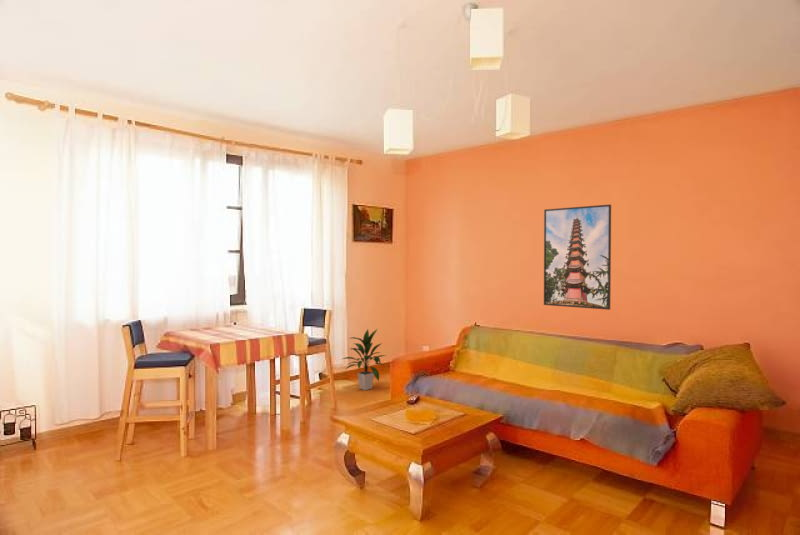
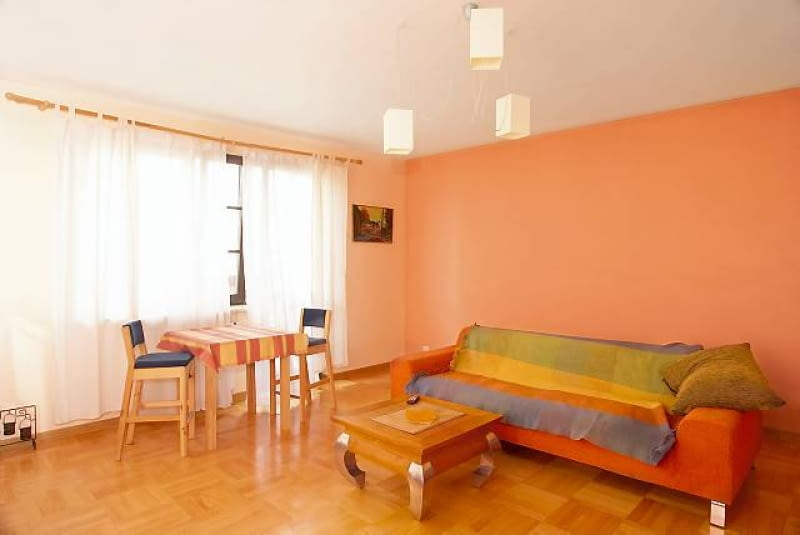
- indoor plant [339,327,387,391]
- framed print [543,204,612,311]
